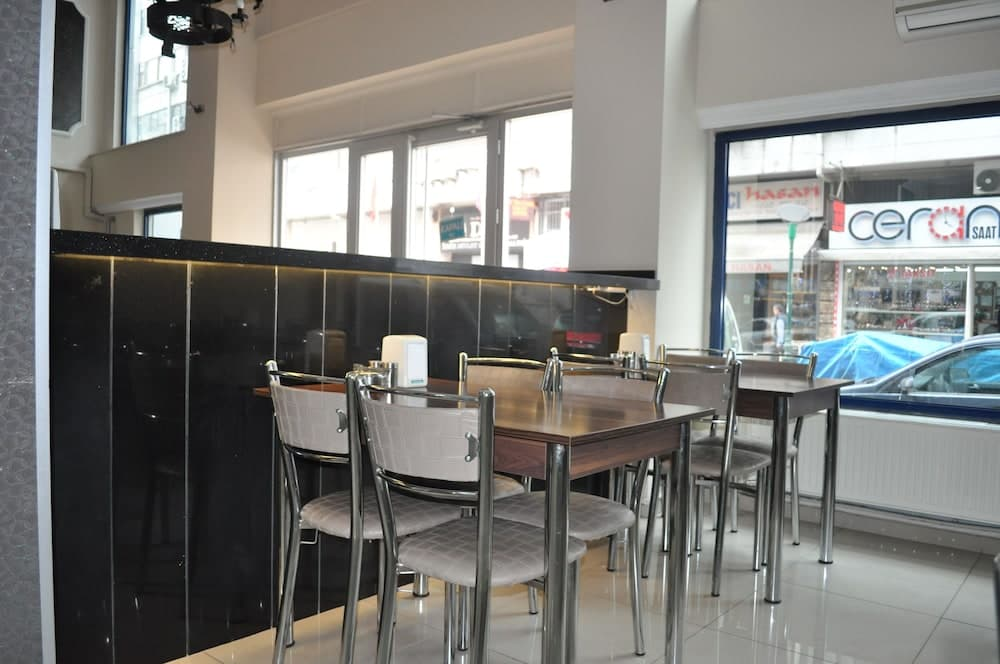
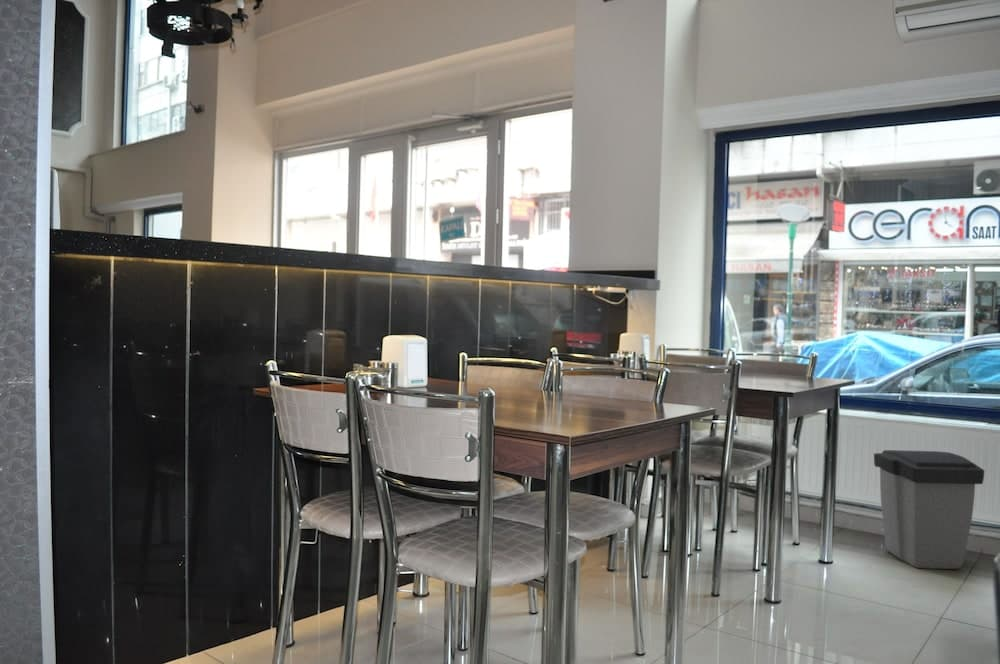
+ trash can [873,449,985,570]
